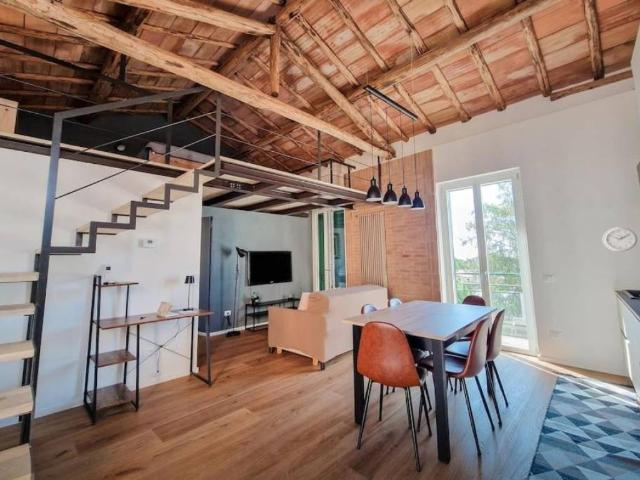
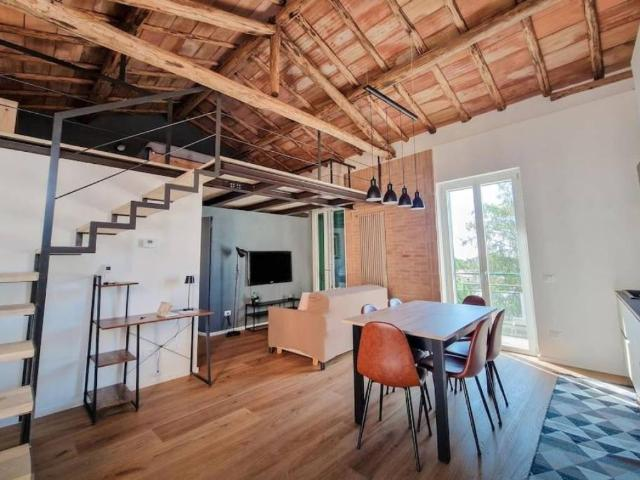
- wall clock [602,226,638,252]
